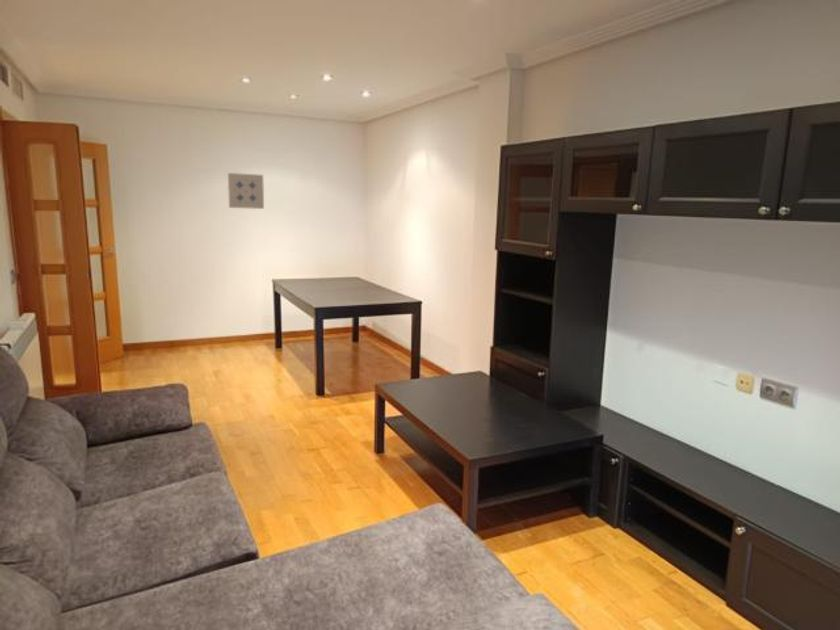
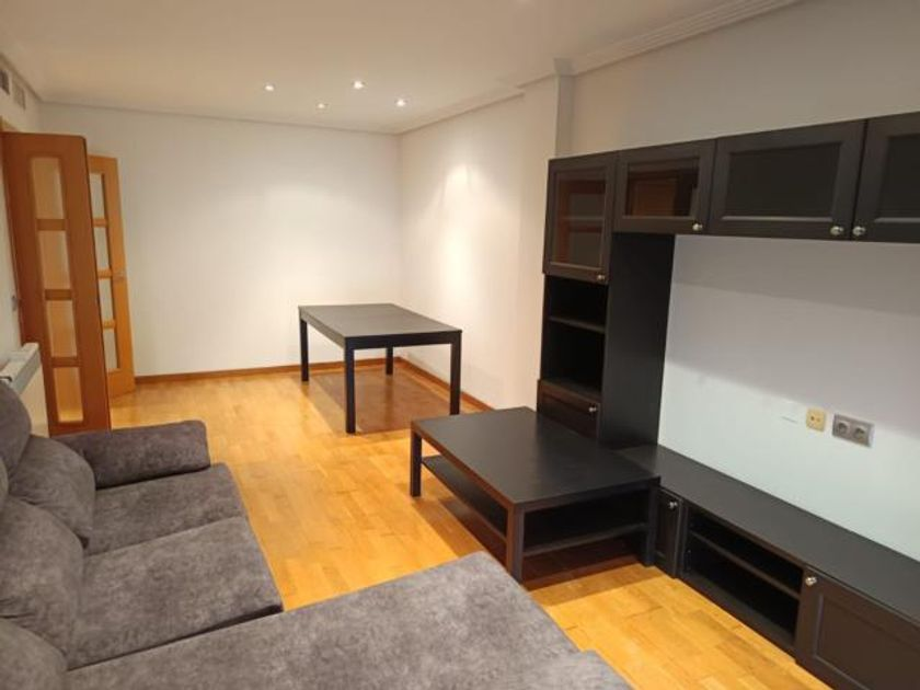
- wall art [227,172,265,210]
